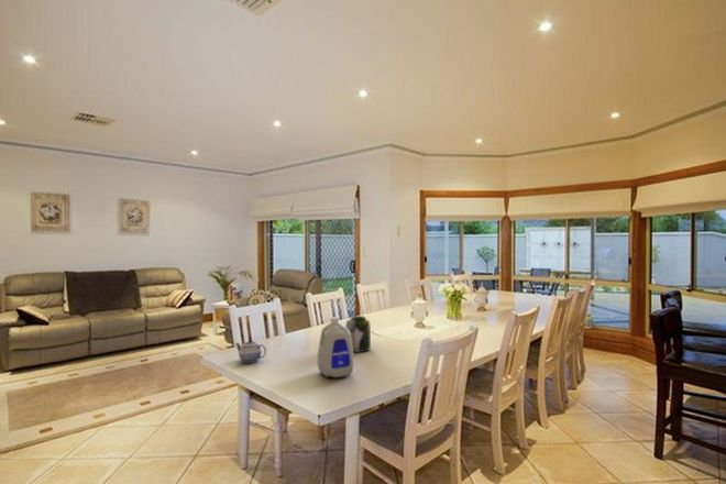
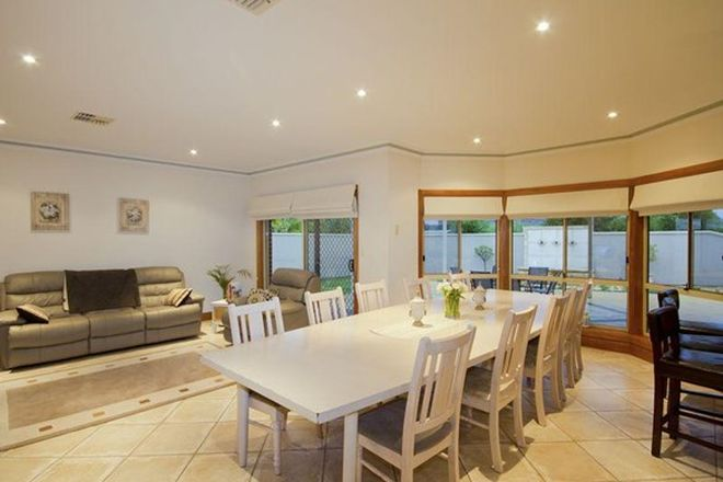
- teapot [233,338,267,364]
- jar [344,315,372,353]
- bottle [317,316,355,378]
